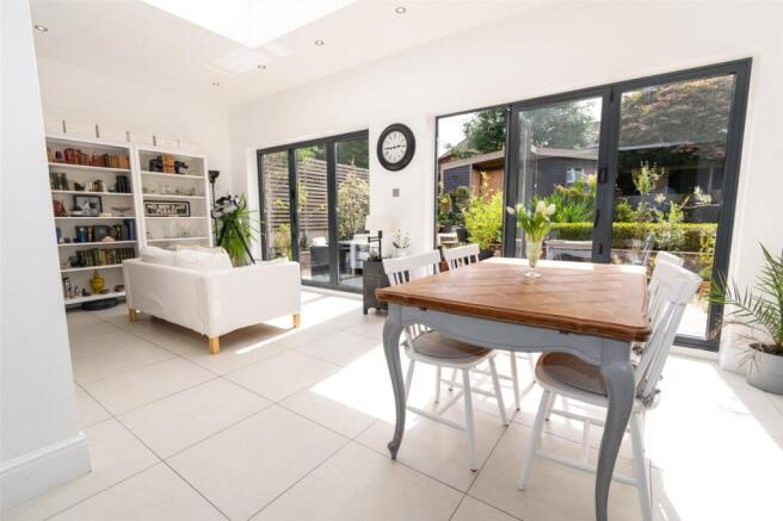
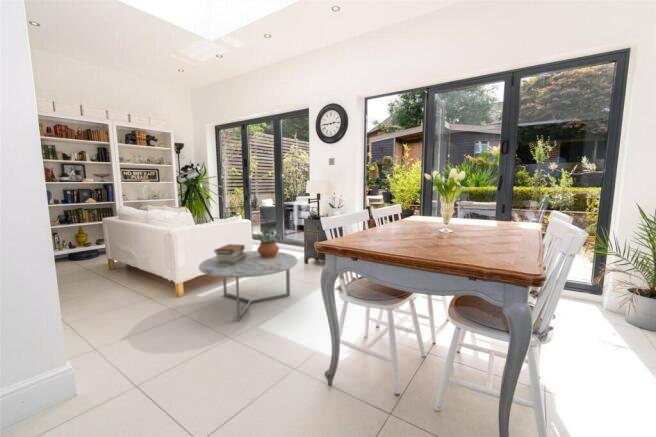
+ book stack [212,243,246,266]
+ potted plant [253,226,281,259]
+ coffee table [198,250,299,322]
